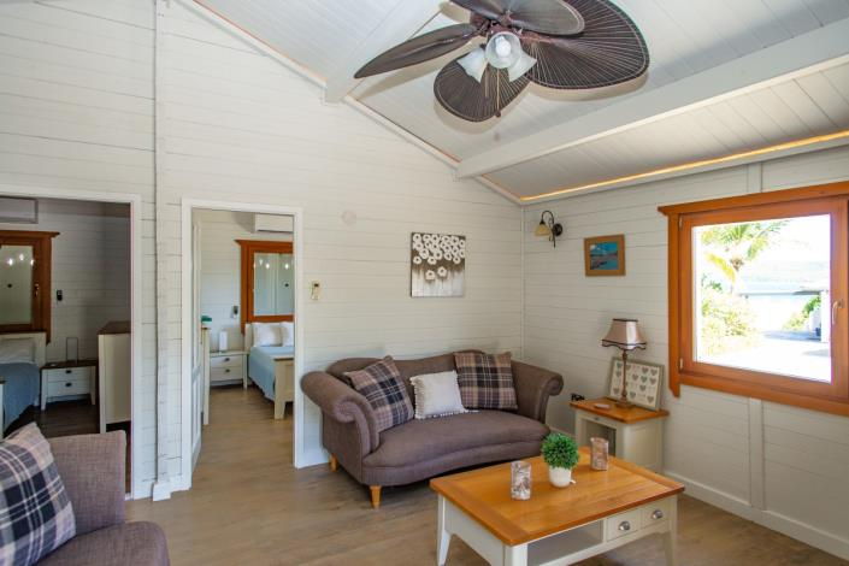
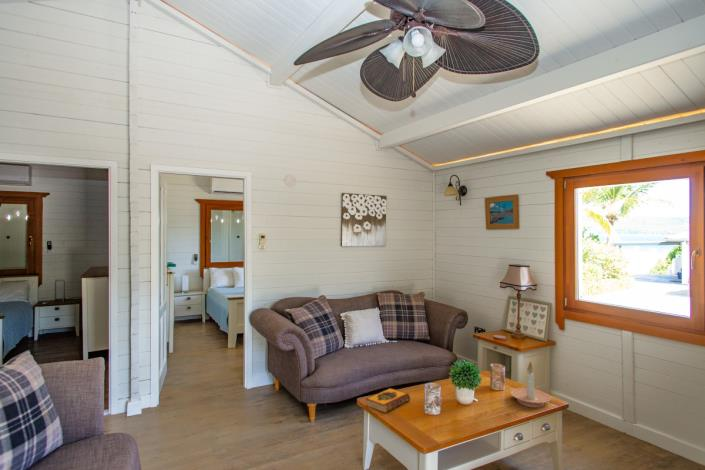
+ hardback book [365,387,411,414]
+ candle holder [509,361,552,408]
